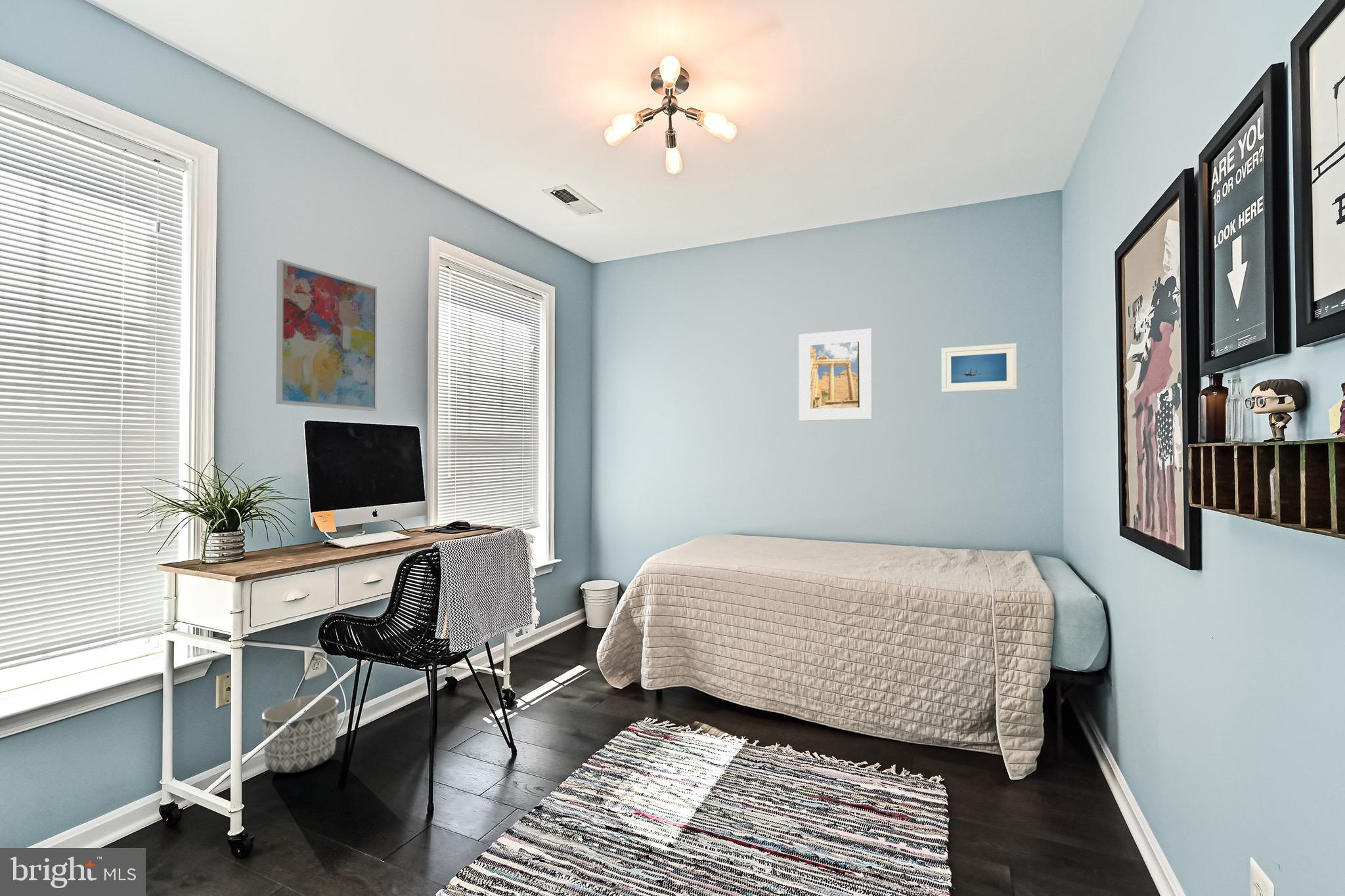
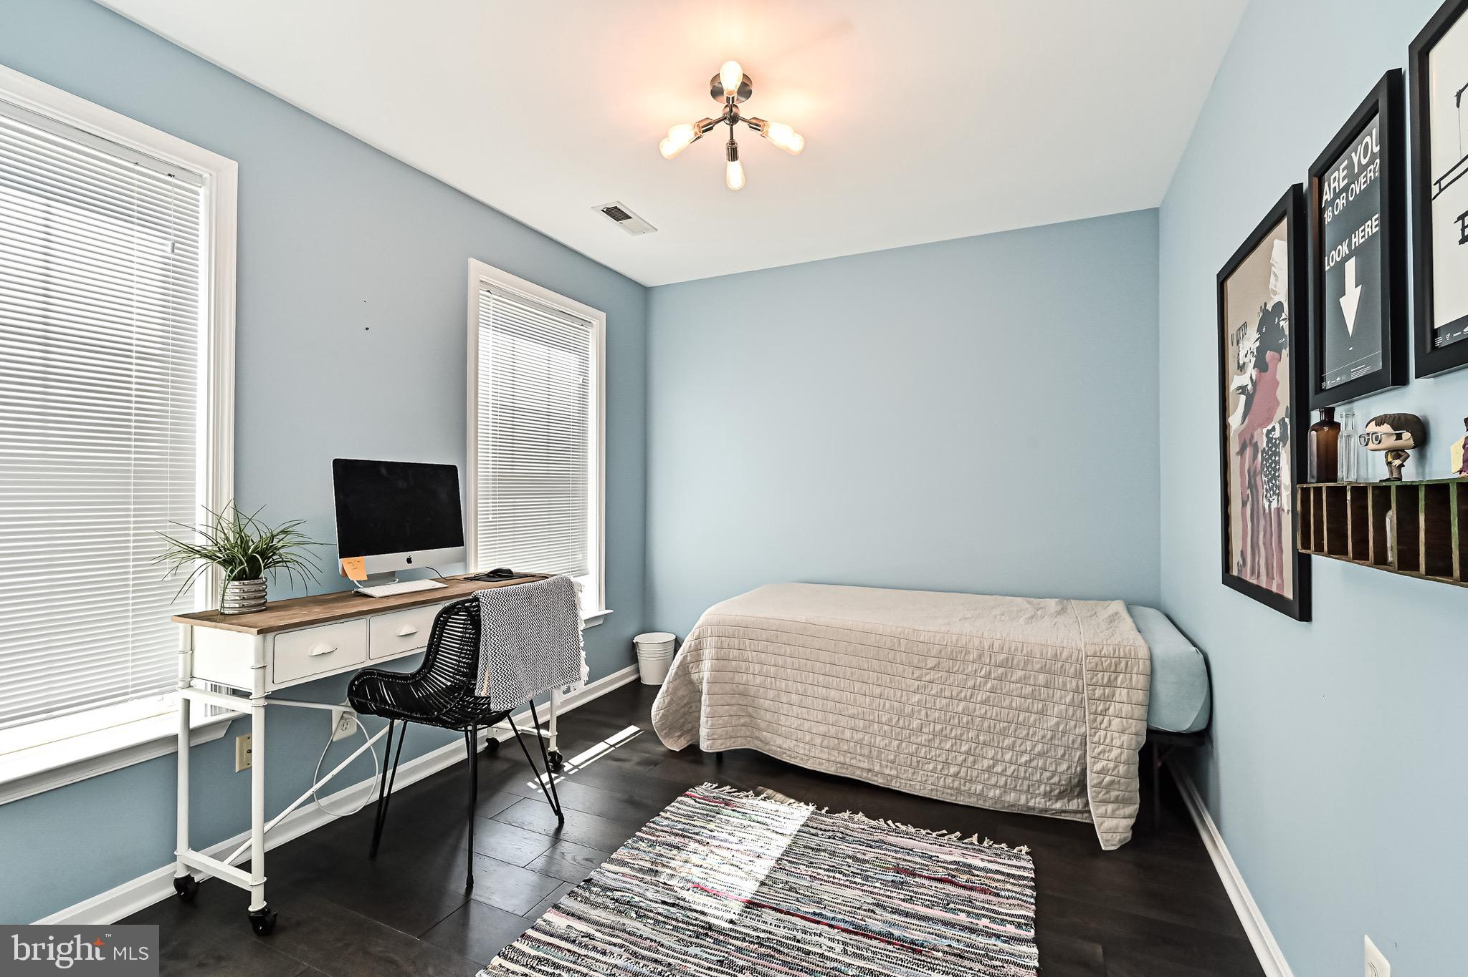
- wall art [275,259,378,412]
- planter [261,694,340,773]
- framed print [941,343,1018,393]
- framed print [798,328,873,421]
